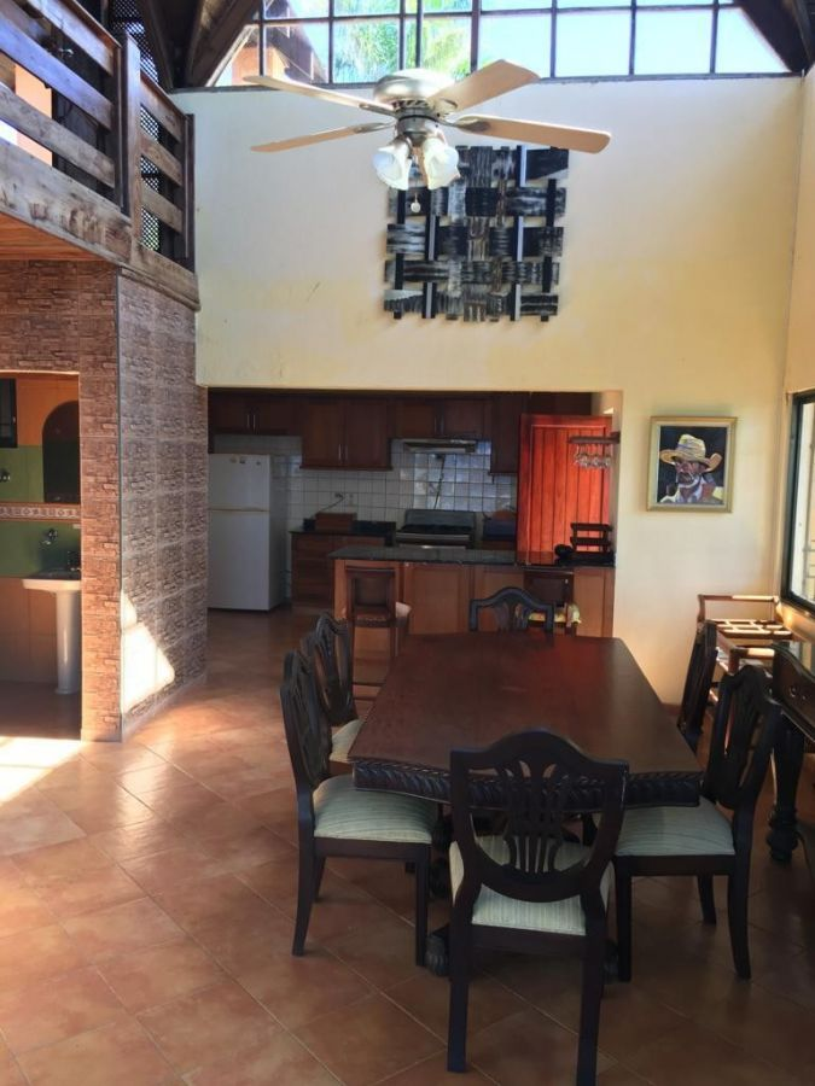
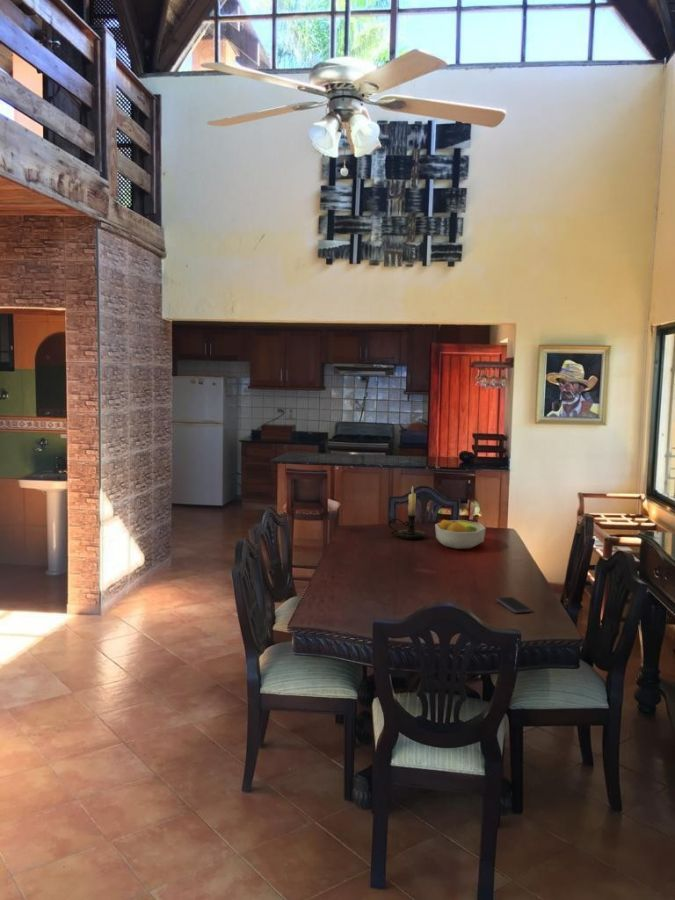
+ candle holder [387,485,426,540]
+ smartphone [496,596,532,614]
+ fruit bowl [434,519,487,550]
